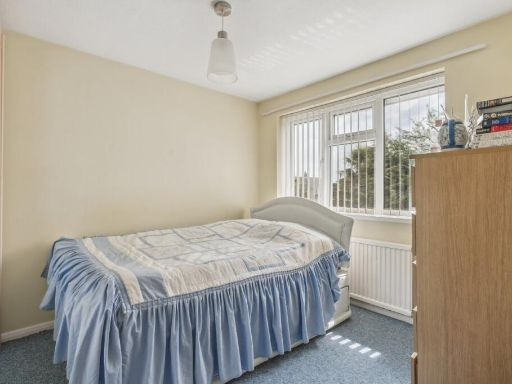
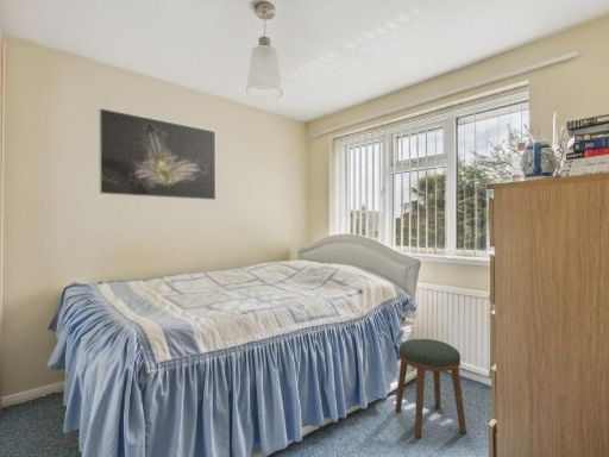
+ stool [394,338,467,439]
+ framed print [98,107,218,201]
